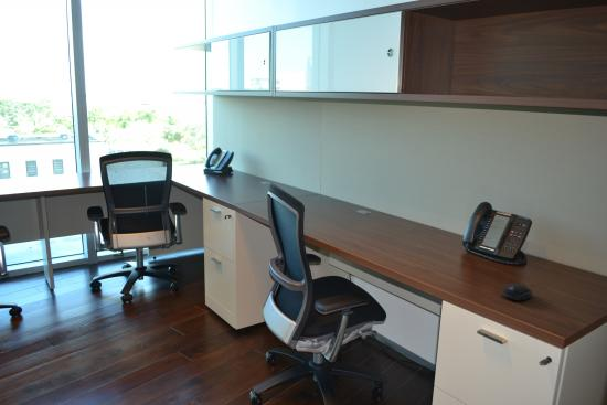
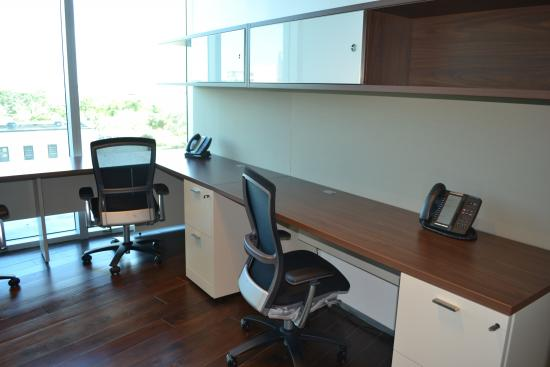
- computer mouse [501,283,534,302]
